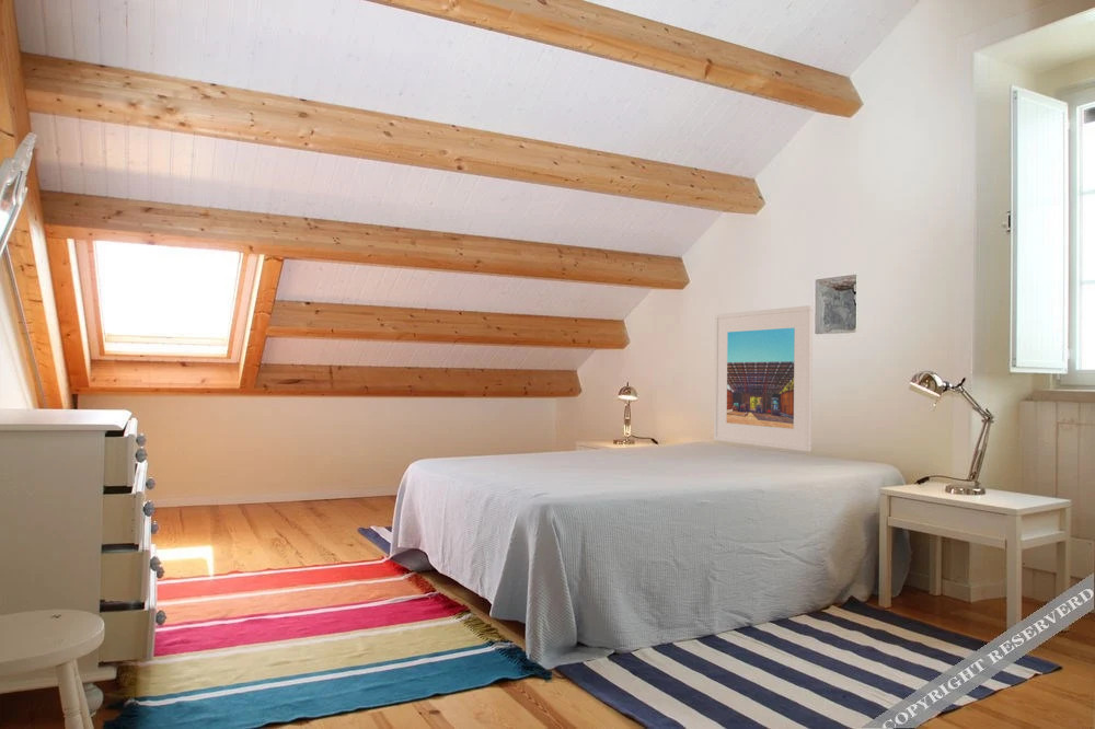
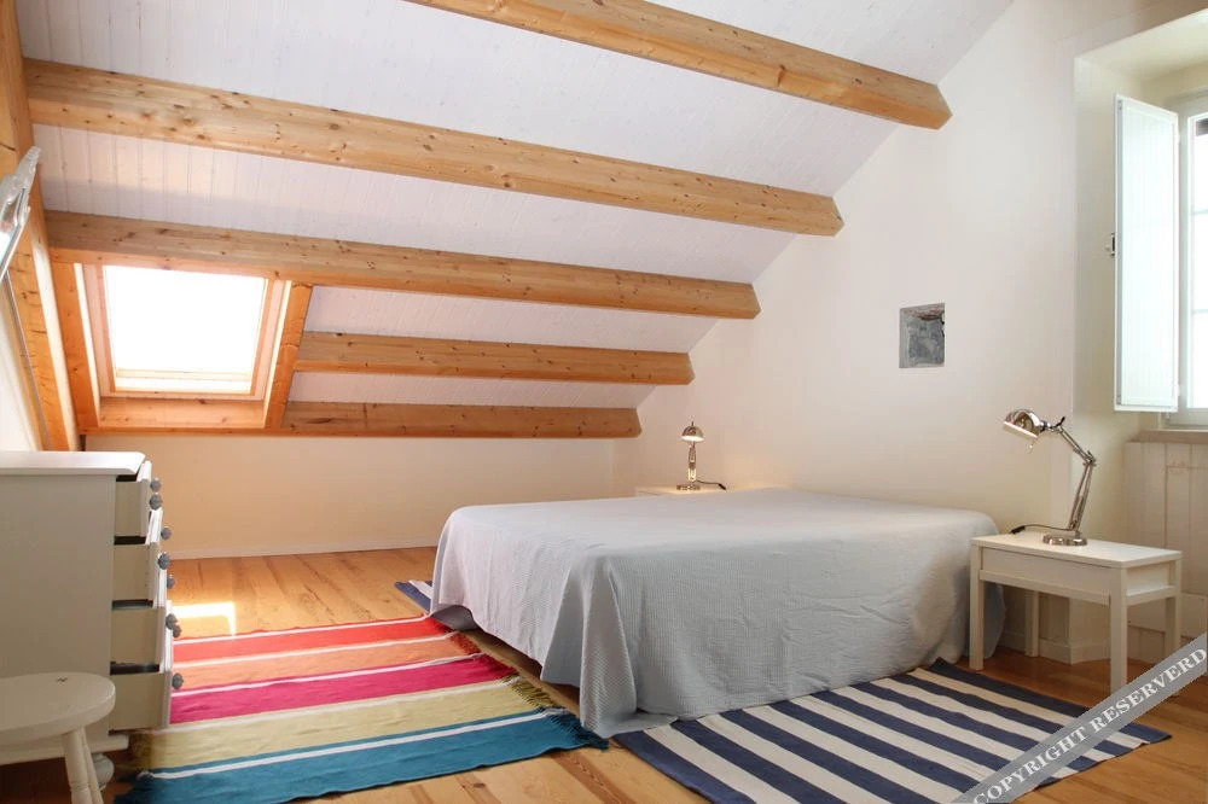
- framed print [713,304,814,452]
